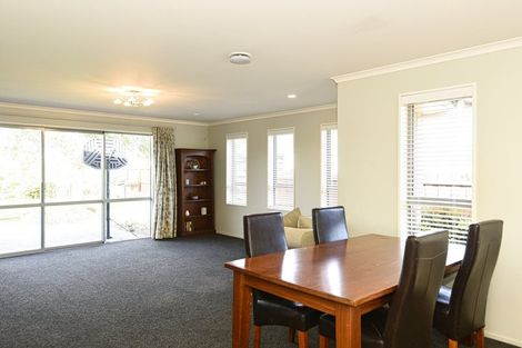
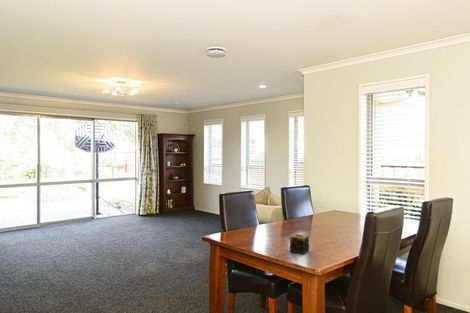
+ candle [288,233,310,255]
